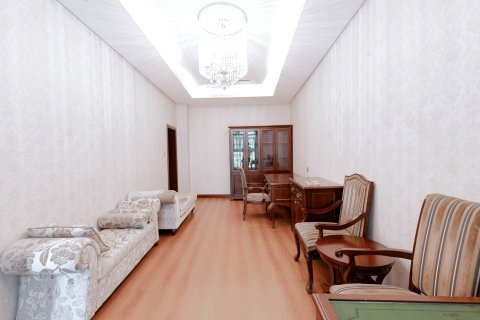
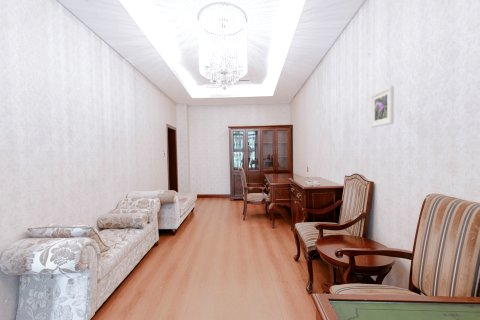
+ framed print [370,85,395,128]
